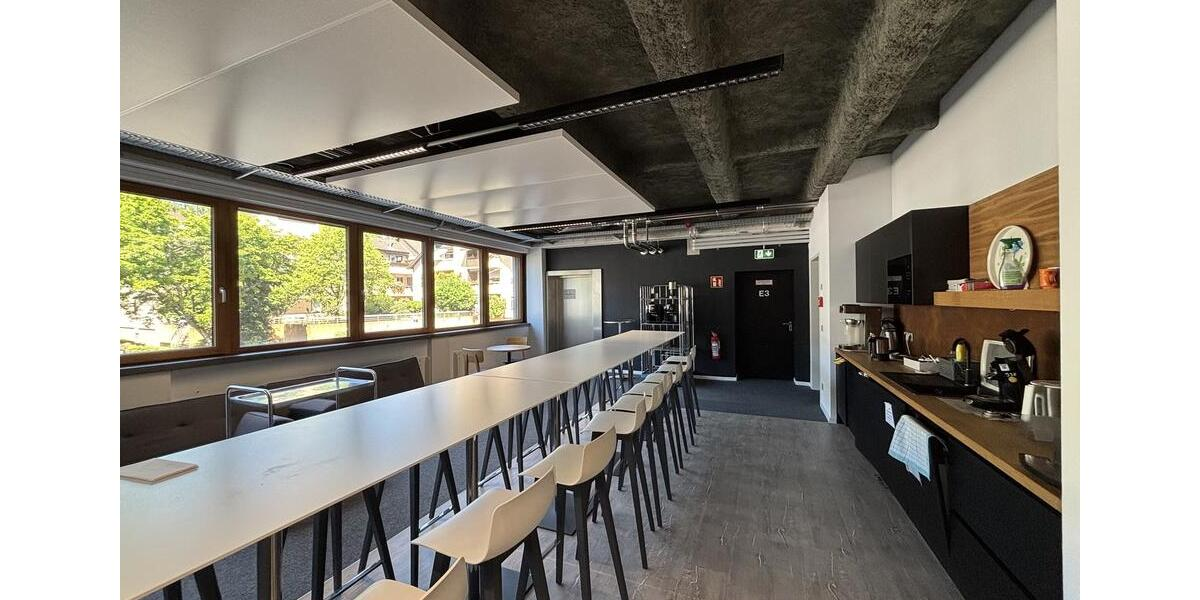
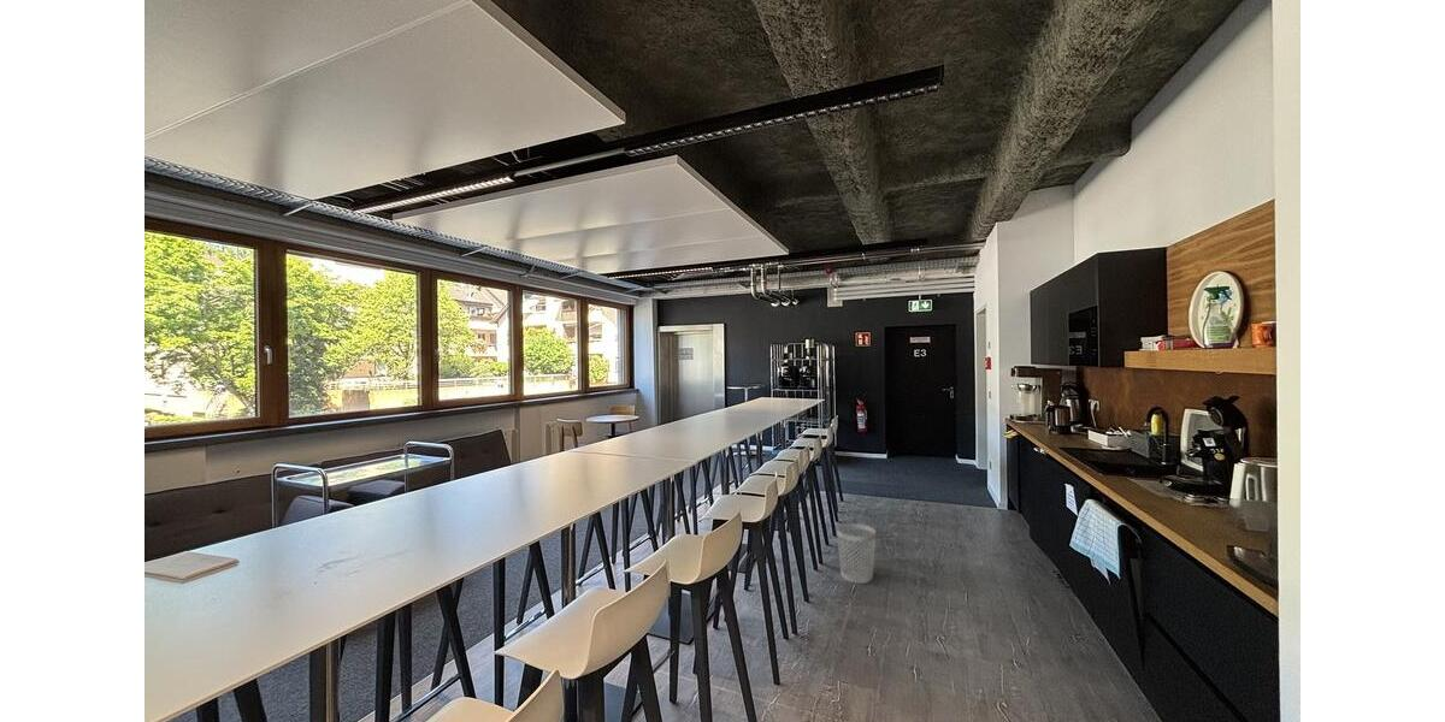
+ wastebasket [836,522,877,585]
